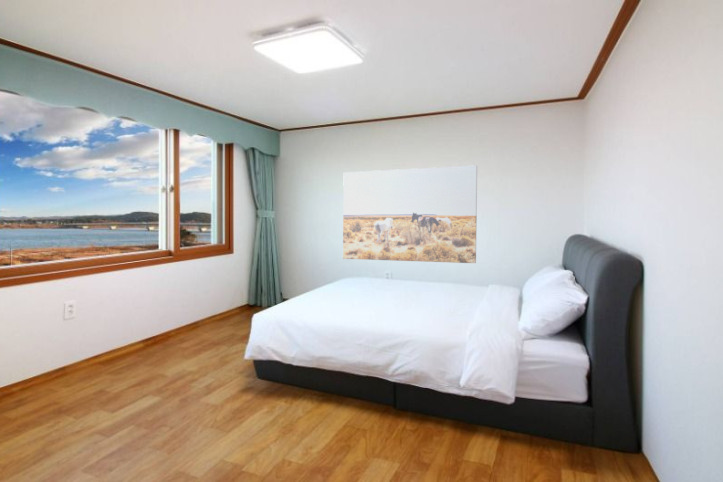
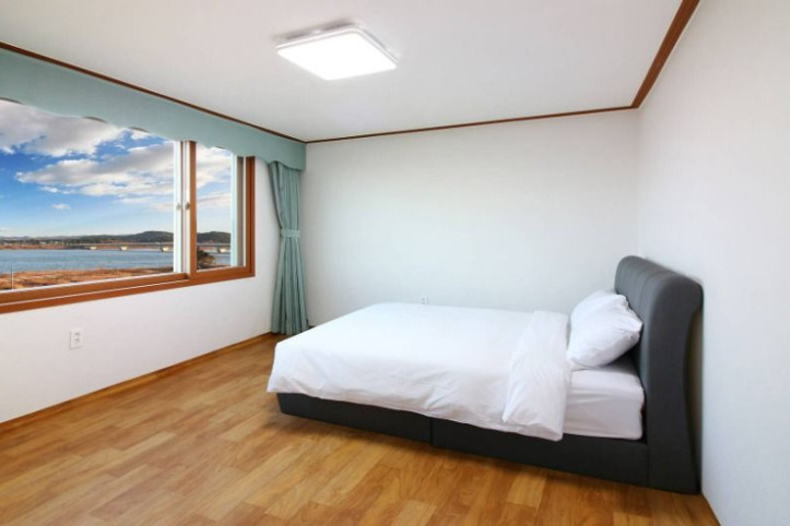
- wall art [342,164,478,264]
